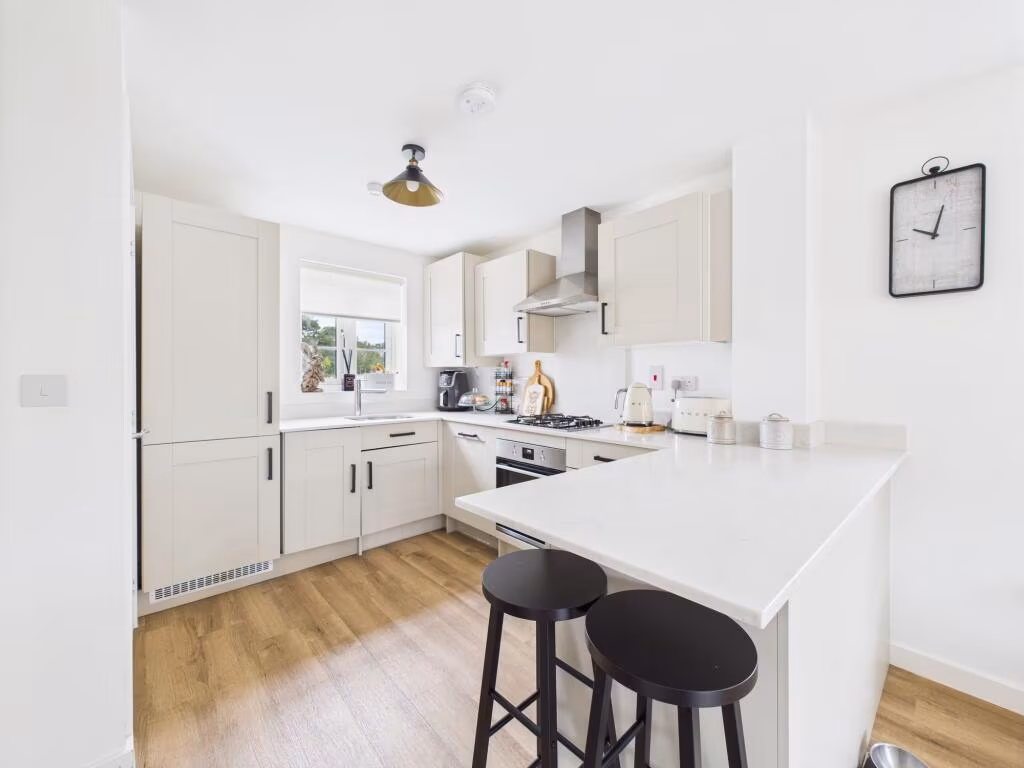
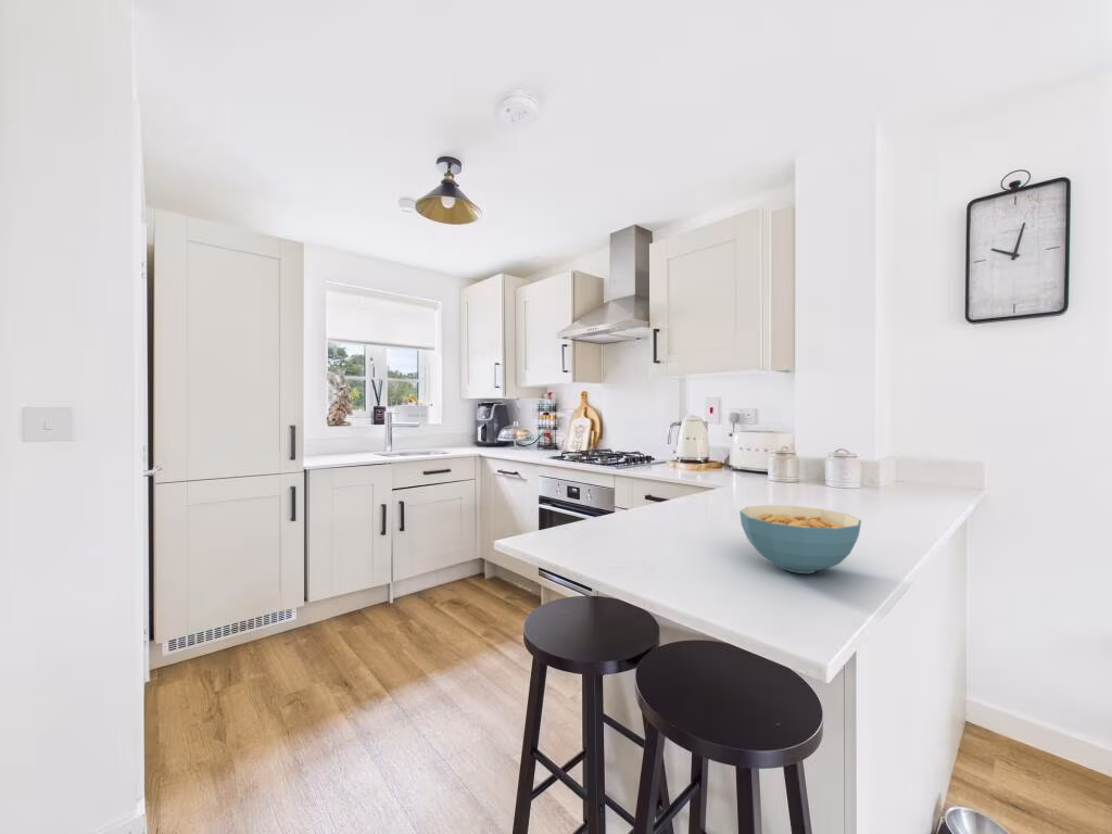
+ cereal bowl [738,504,862,574]
